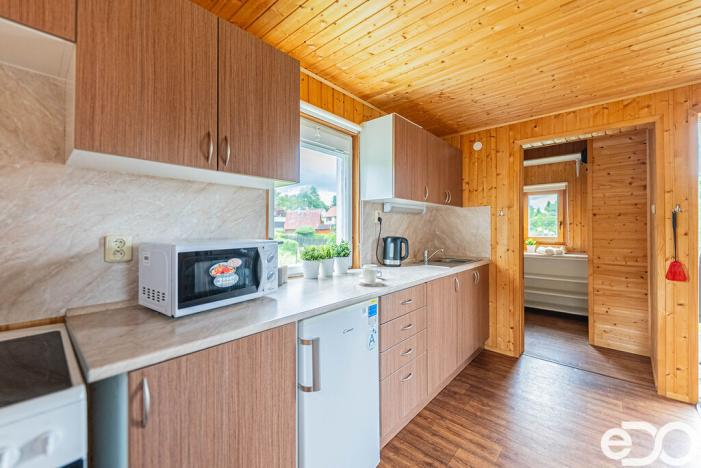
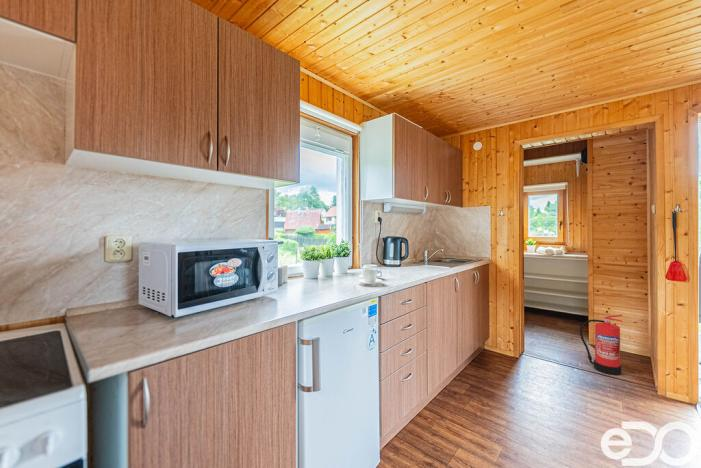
+ fire extinguisher [579,314,623,376]
